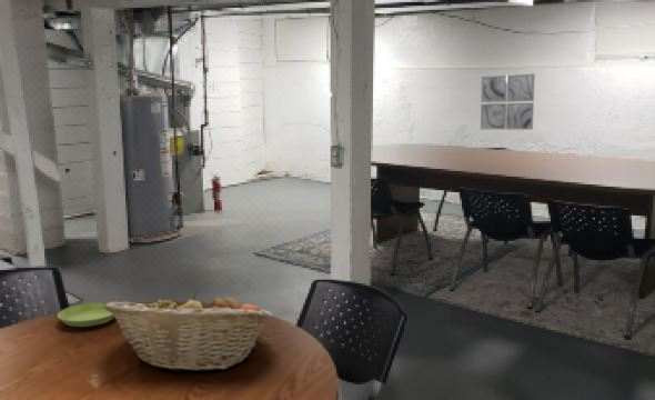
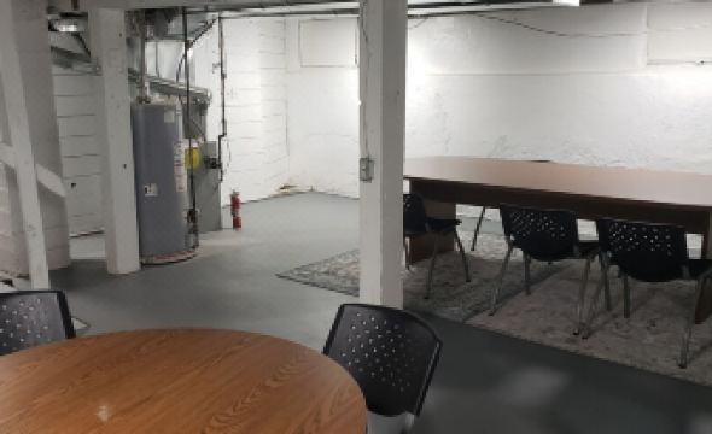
- wall art [480,73,536,131]
- saucer [57,301,115,328]
- fruit basket [104,289,273,372]
